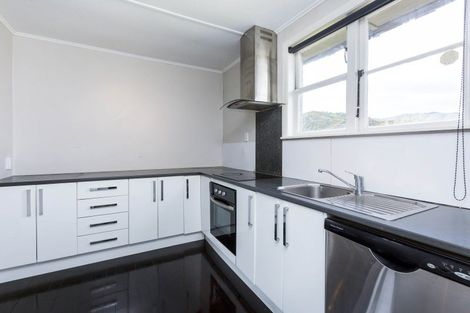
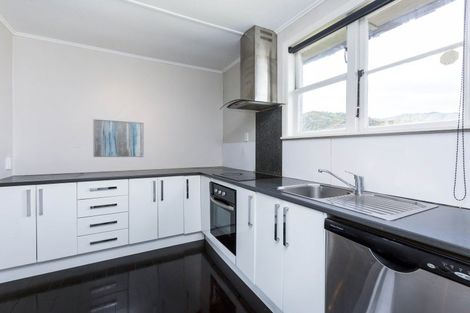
+ wall art [92,118,145,158]
